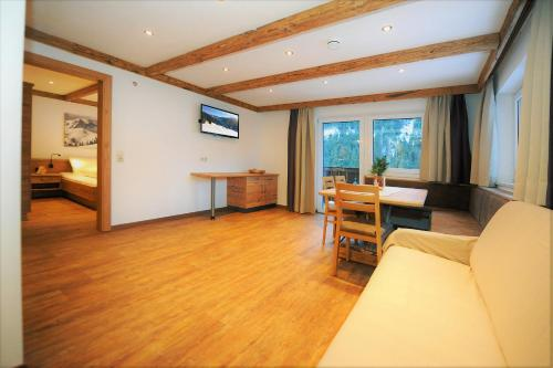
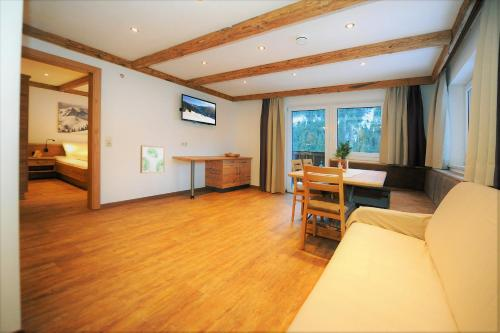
+ wall art [139,144,166,174]
